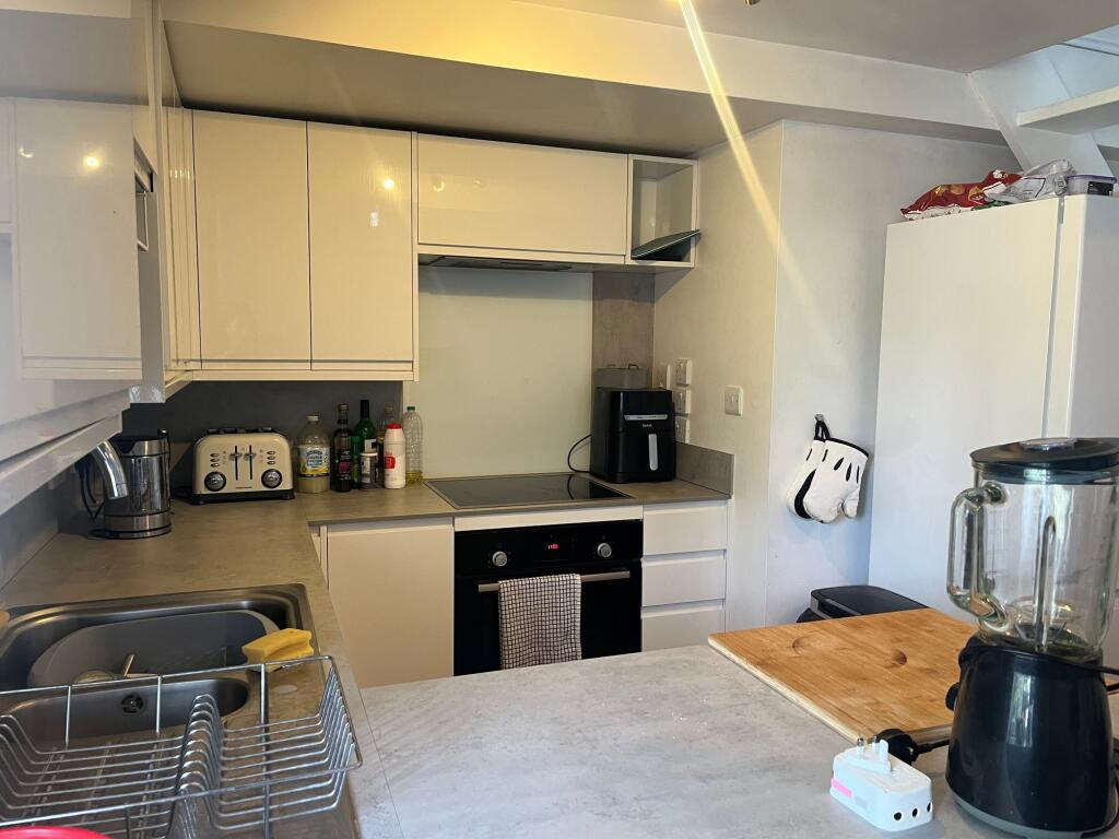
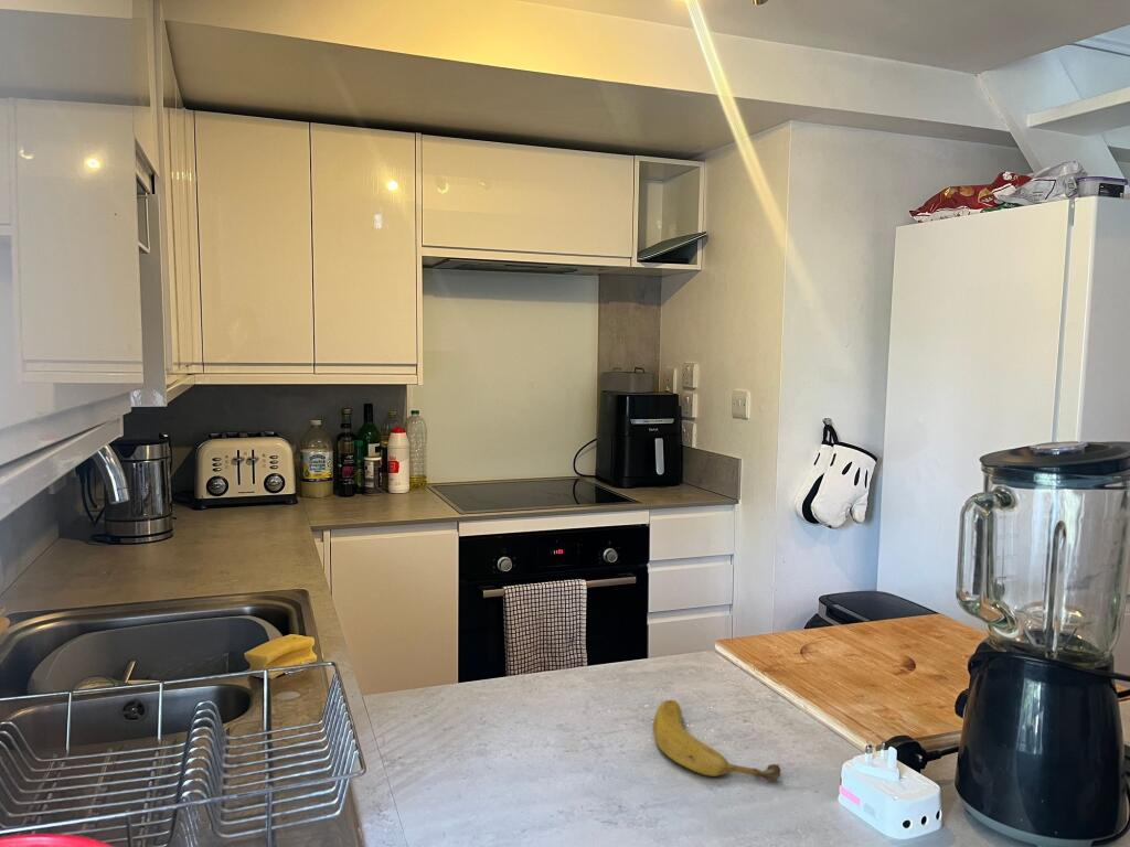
+ fruit [652,698,782,782]
